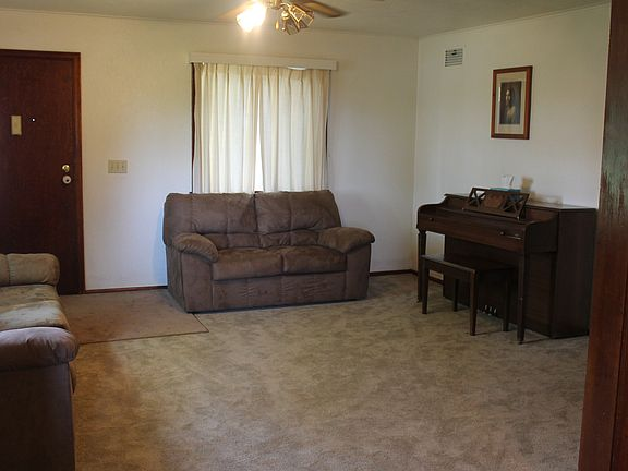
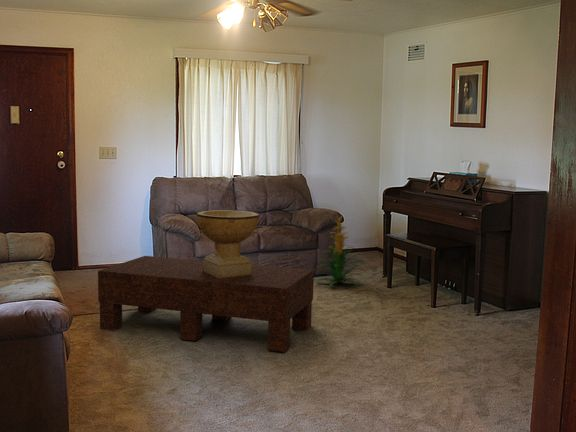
+ decorative bowl [196,209,260,278]
+ indoor plant [315,214,361,287]
+ coffee table [97,255,315,353]
